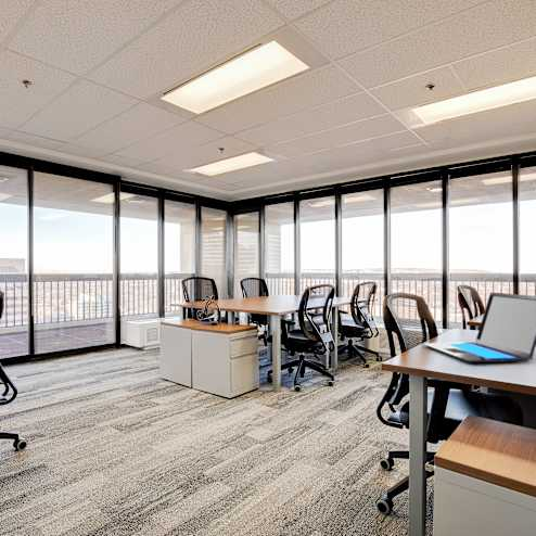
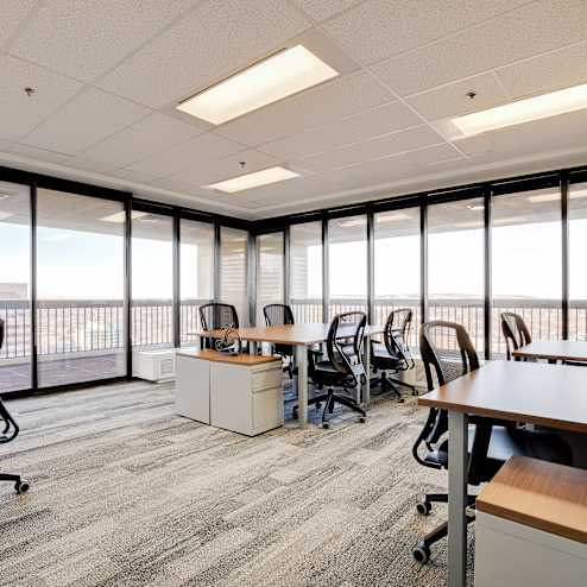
- laptop [422,292,536,363]
